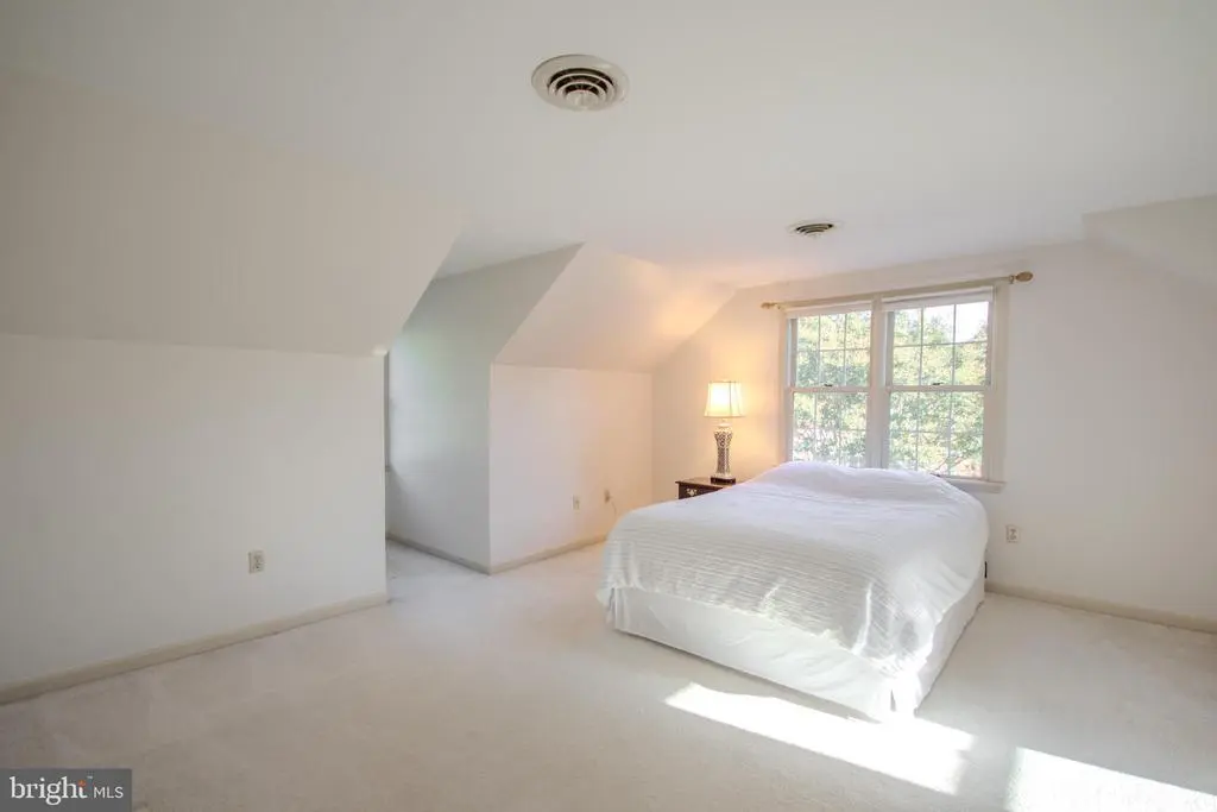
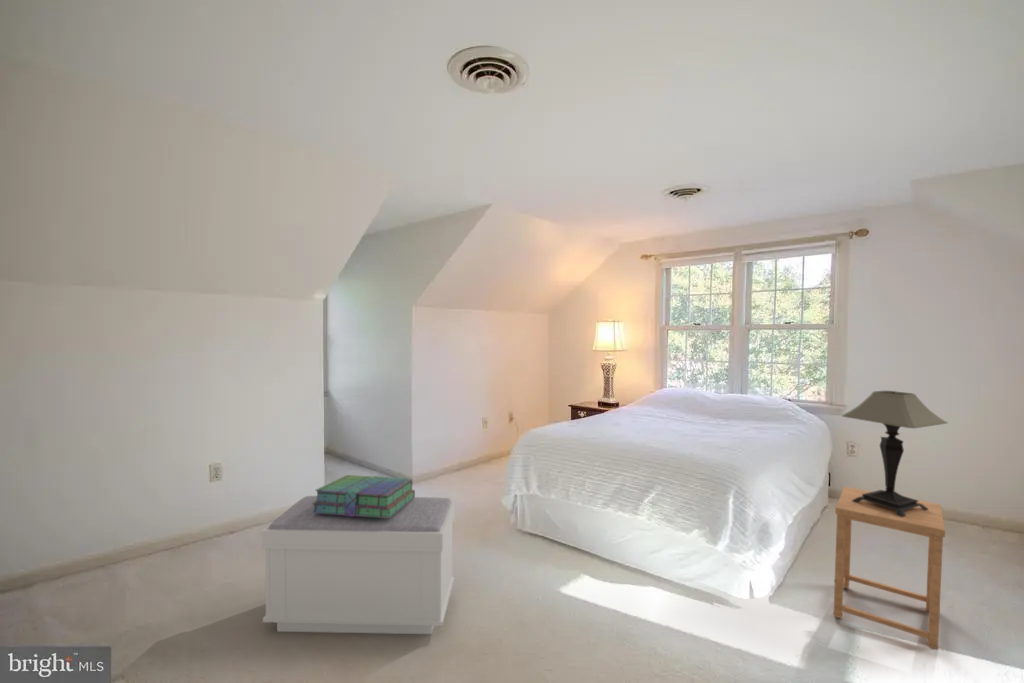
+ stack of books [311,474,416,518]
+ table lamp [841,390,949,517]
+ bench [261,495,455,635]
+ side table [832,486,946,650]
